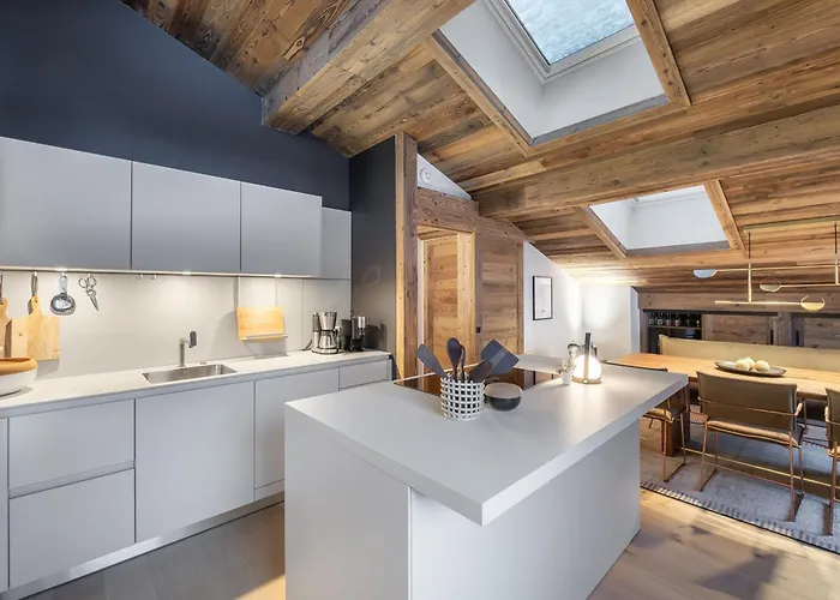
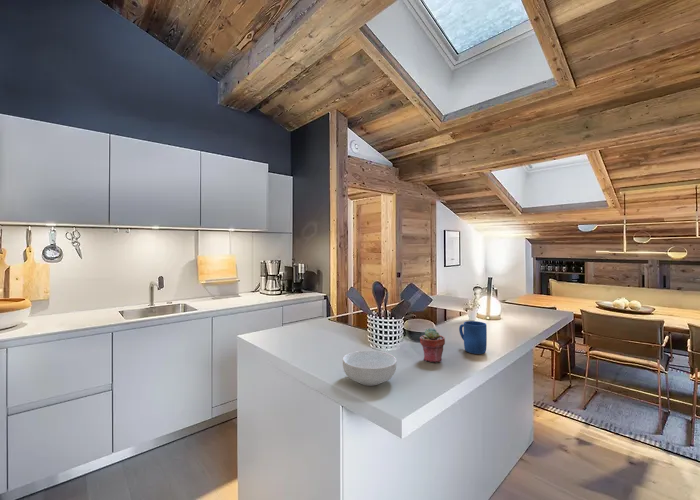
+ cereal bowl [342,349,398,387]
+ mug [458,320,488,355]
+ potted succulent [419,327,446,363]
